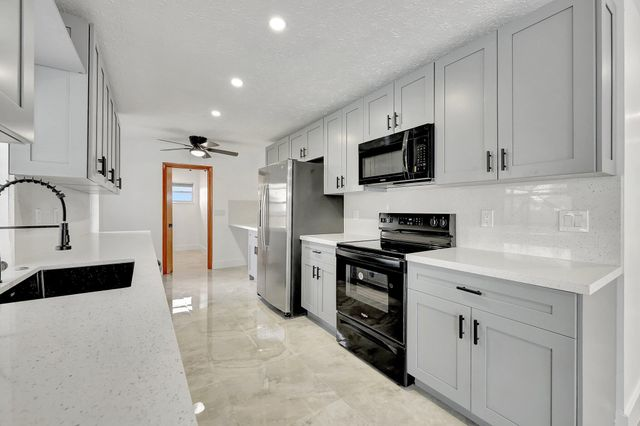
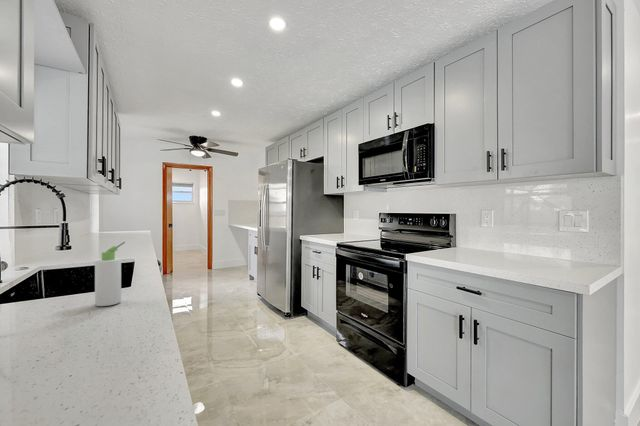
+ bottle [94,241,126,307]
